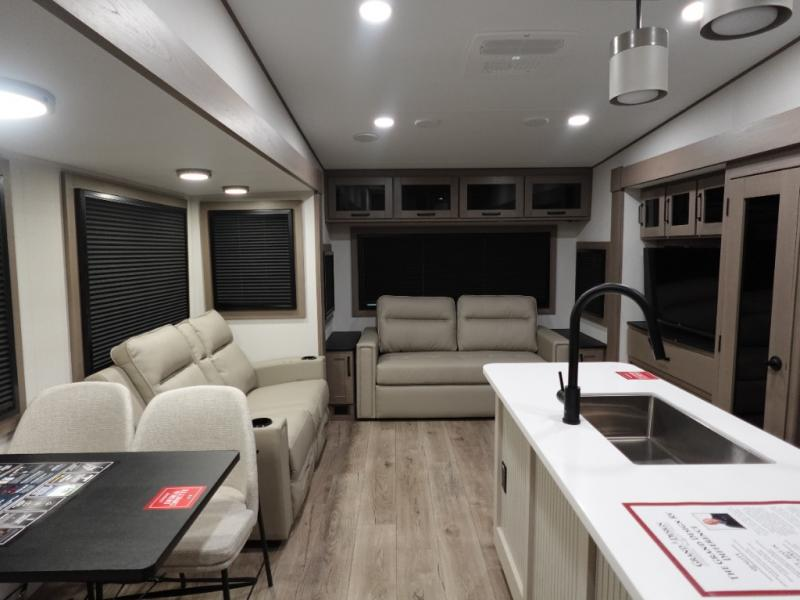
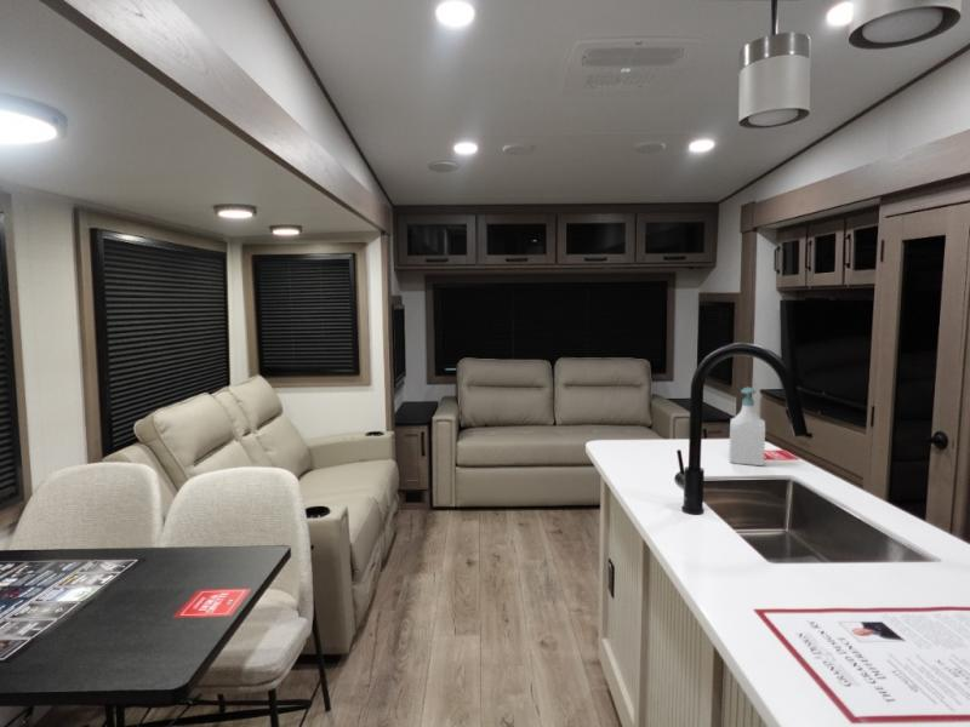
+ soap bottle [728,387,766,466]
